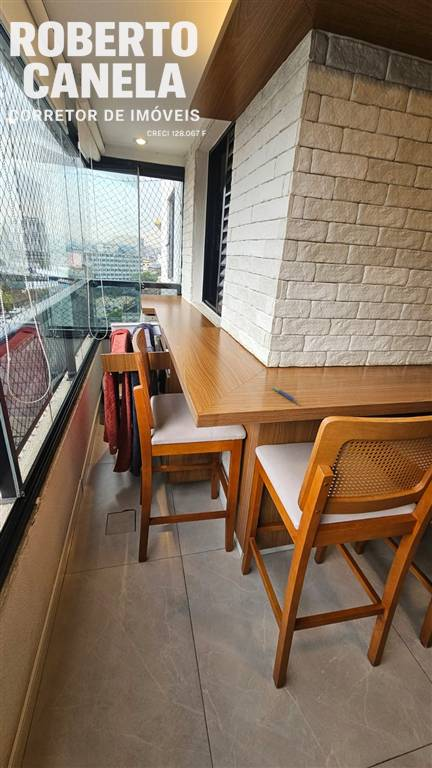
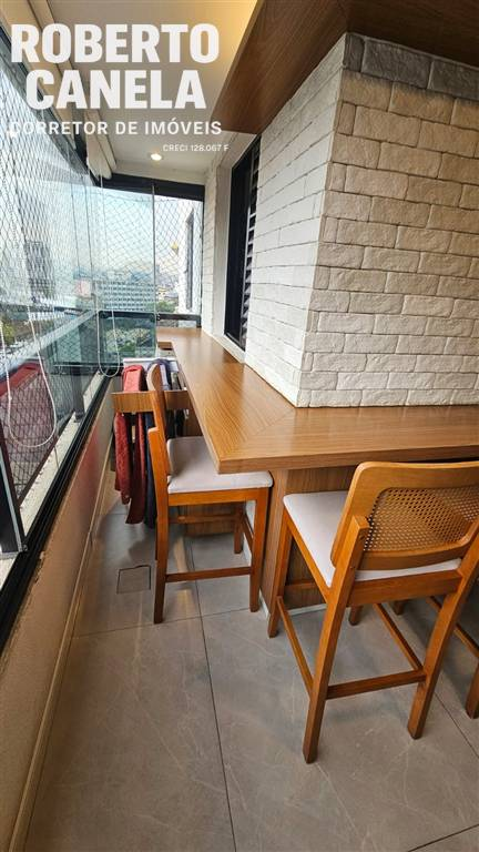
- pen [270,385,298,403]
